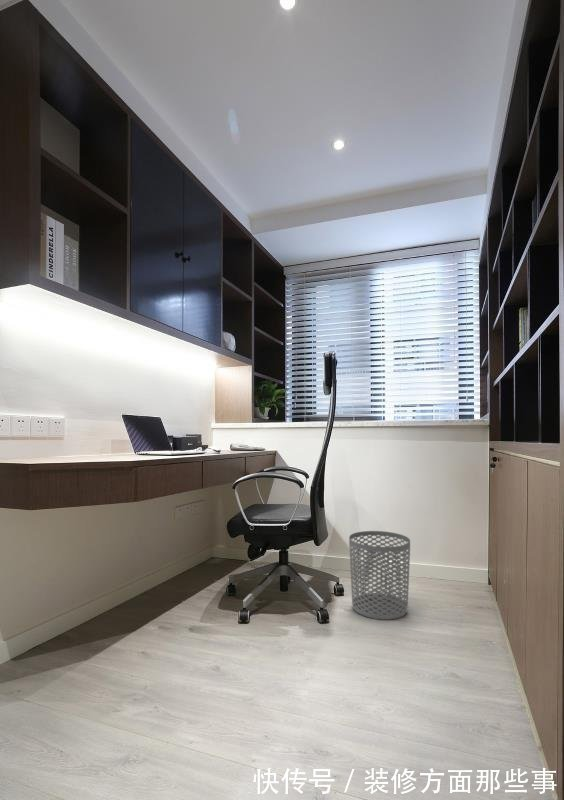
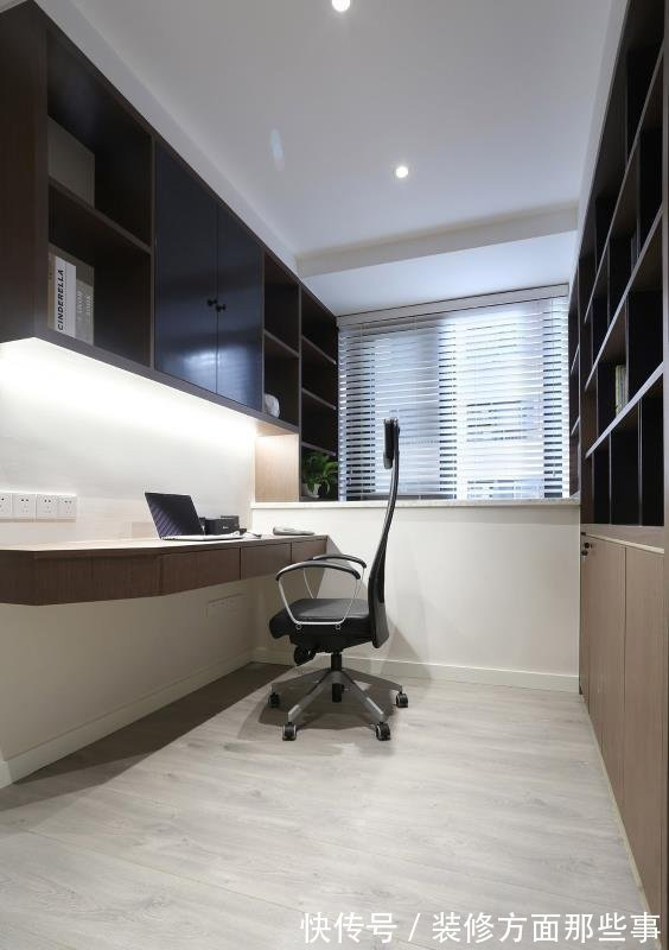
- waste bin [348,530,411,621]
